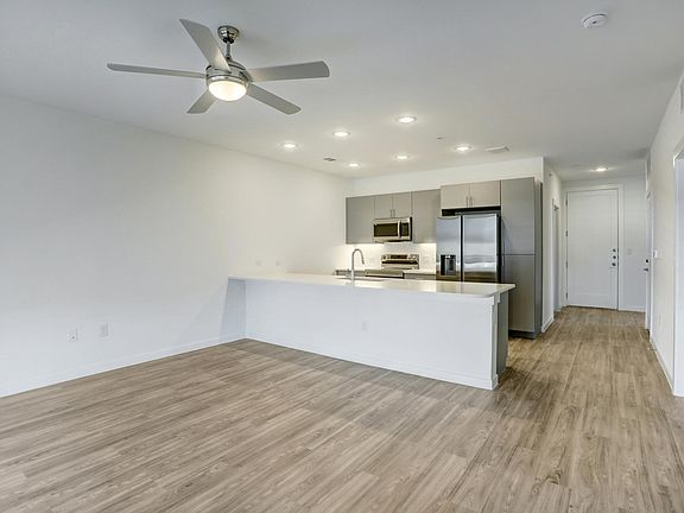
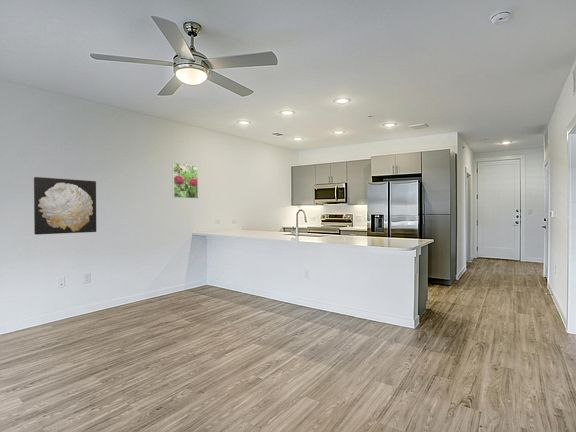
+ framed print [172,162,199,199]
+ wall art [33,176,97,236]
